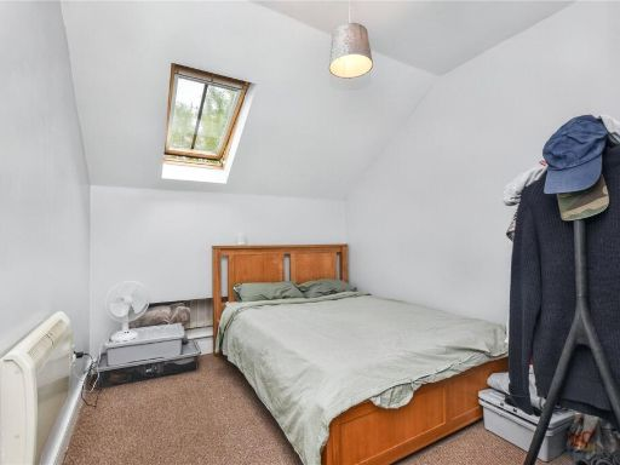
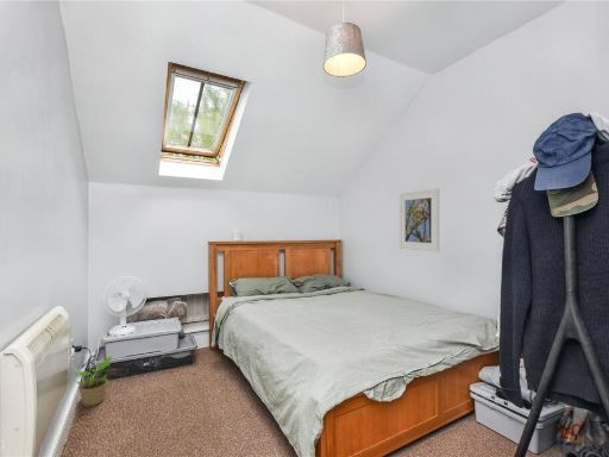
+ potted plant [74,355,113,407]
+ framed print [398,188,440,252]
